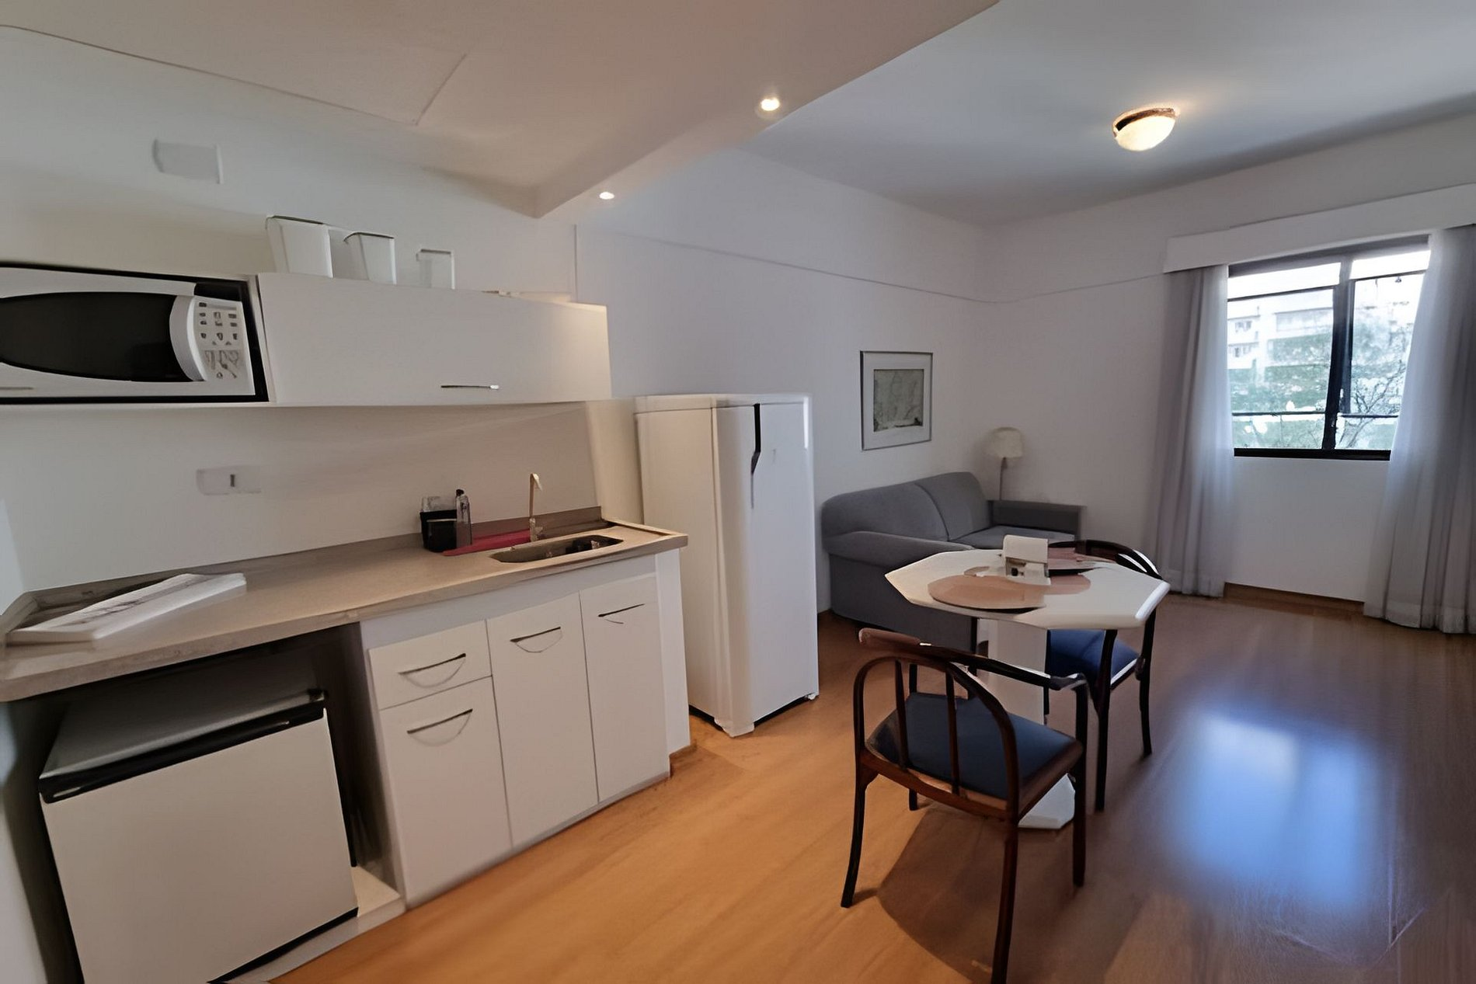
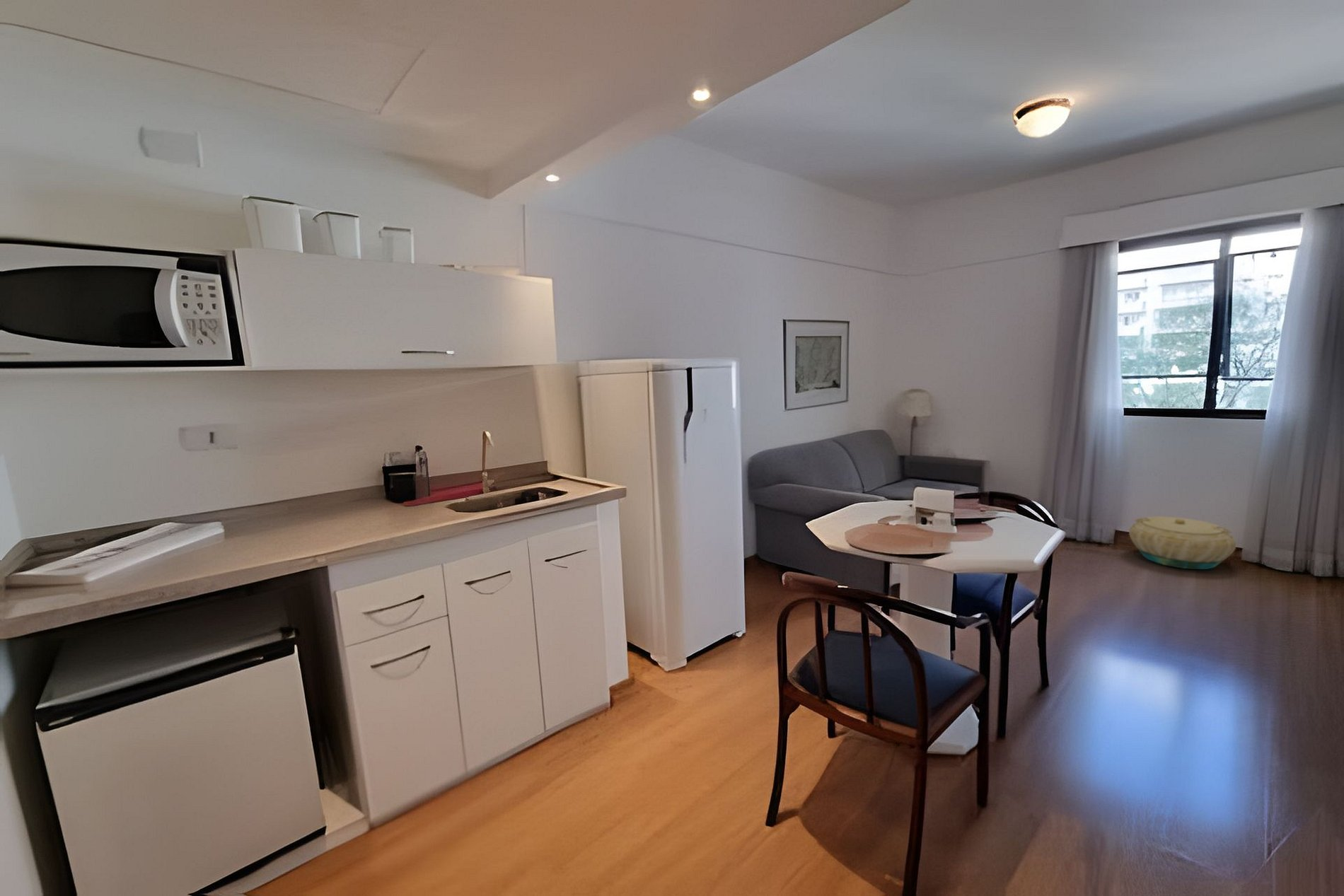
+ basket [1128,516,1237,570]
